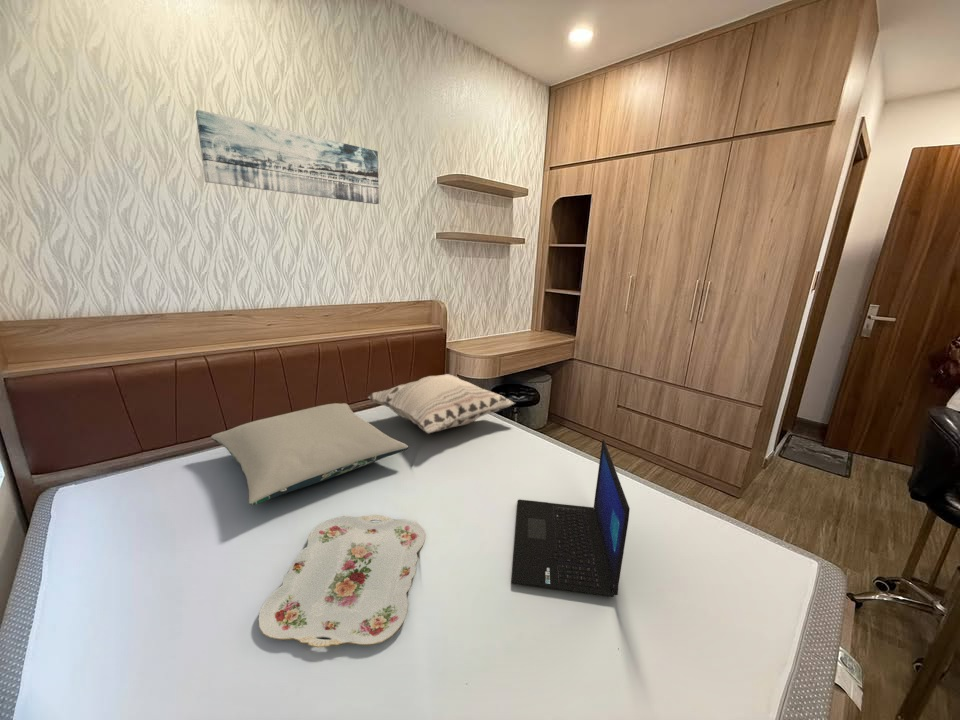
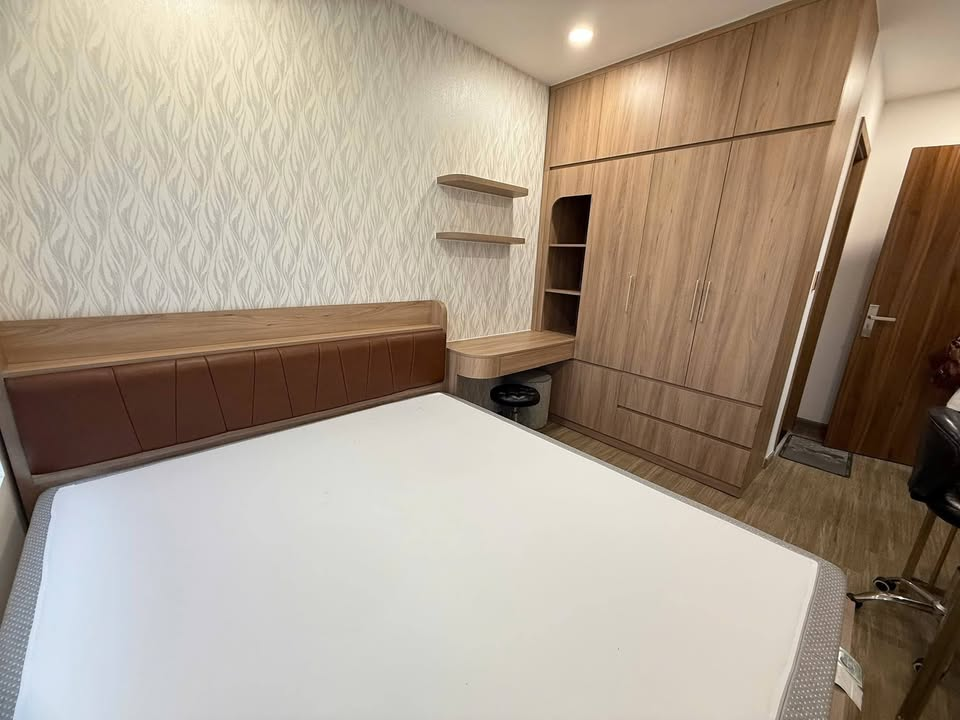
- serving tray [258,514,426,648]
- pillow [210,402,409,506]
- laptop [510,439,631,598]
- wall art [195,109,380,205]
- decorative pillow [366,373,517,435]
